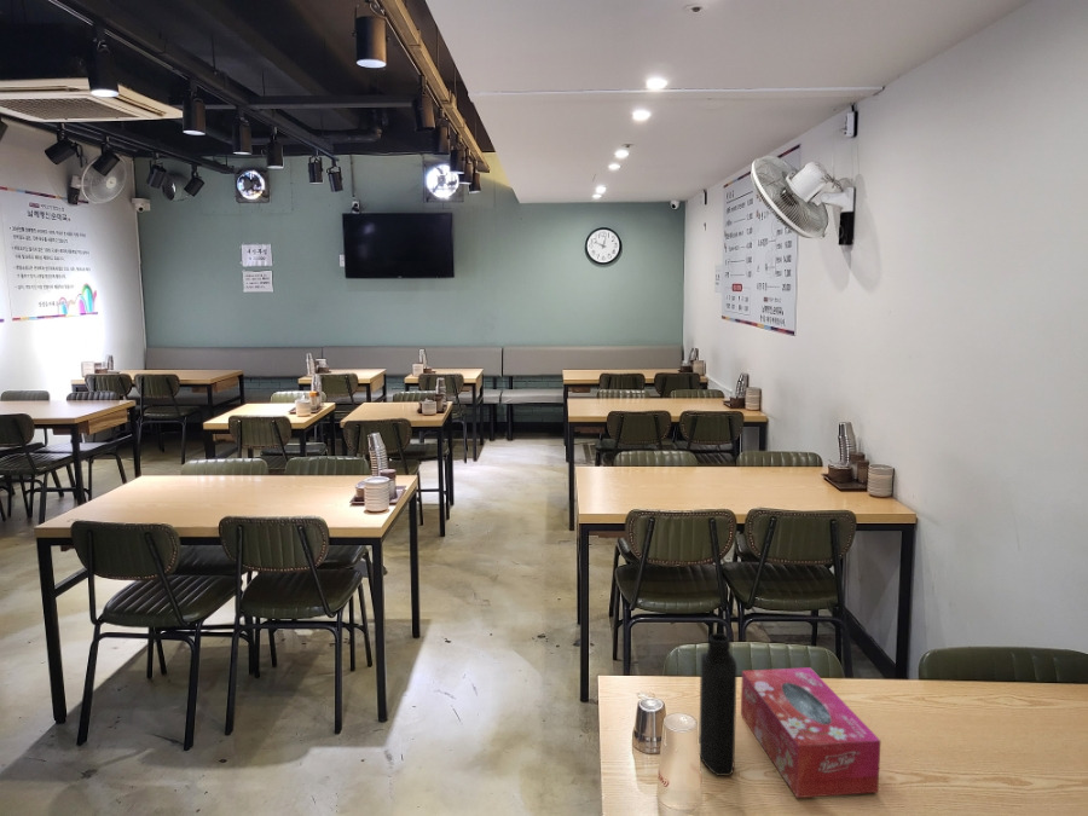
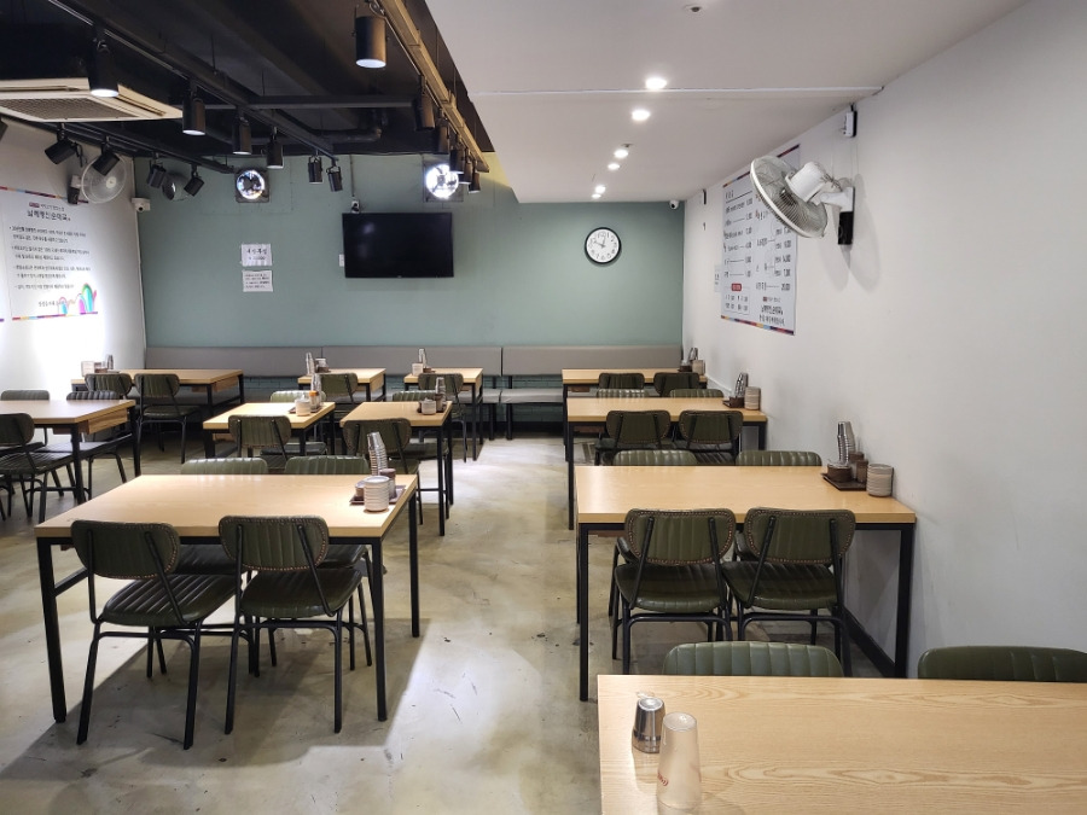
- bottle [698,632,739,777]
- tissue box [740,666,881,799]
